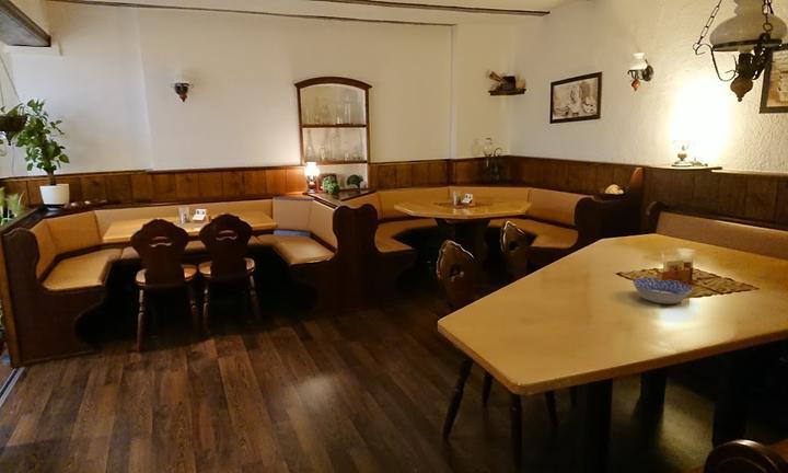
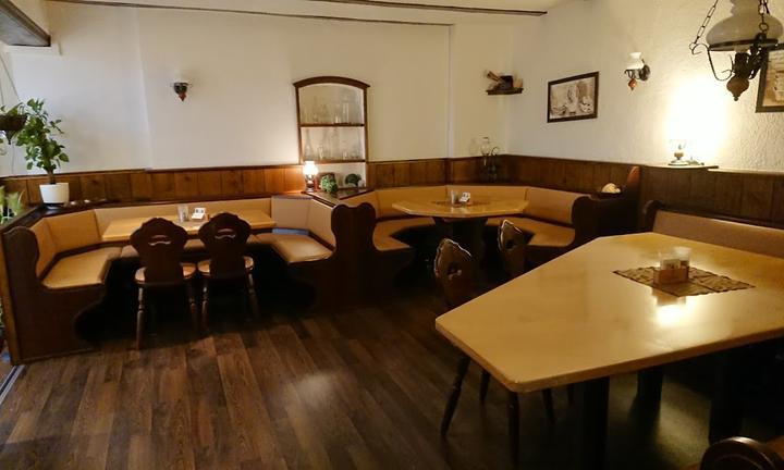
- bowl [631,277,695,304]
